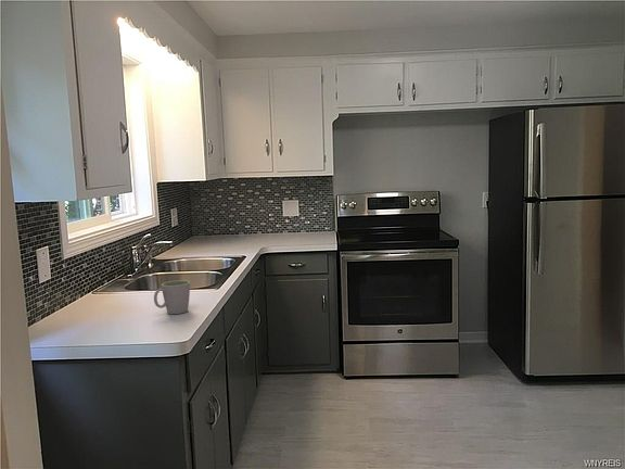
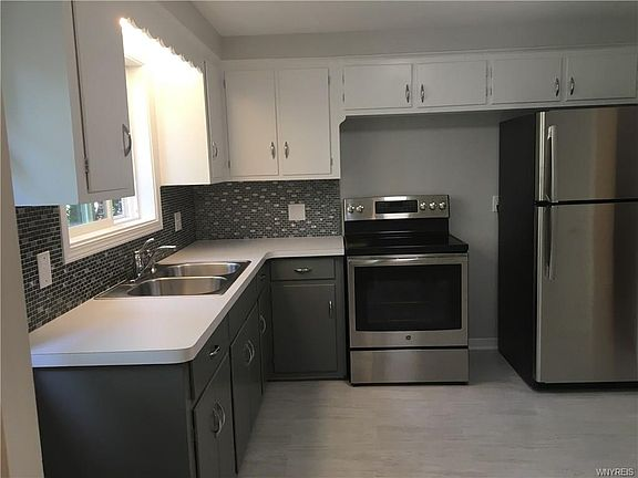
- mug [153,279,191,315]
